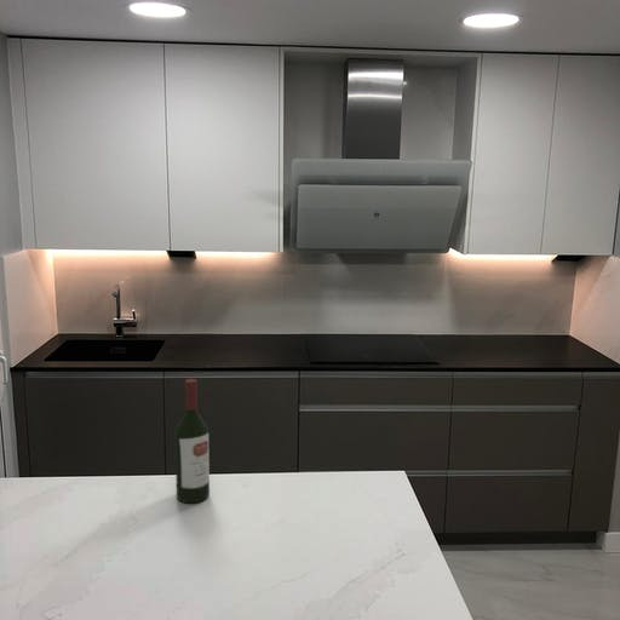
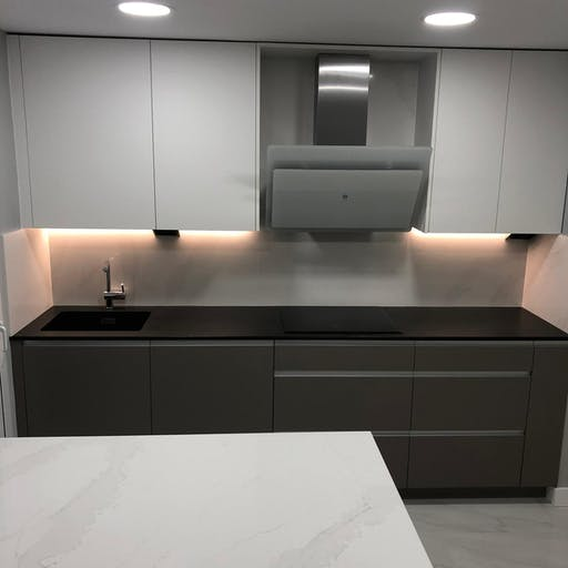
- wine bottle [174,378,211,504]
